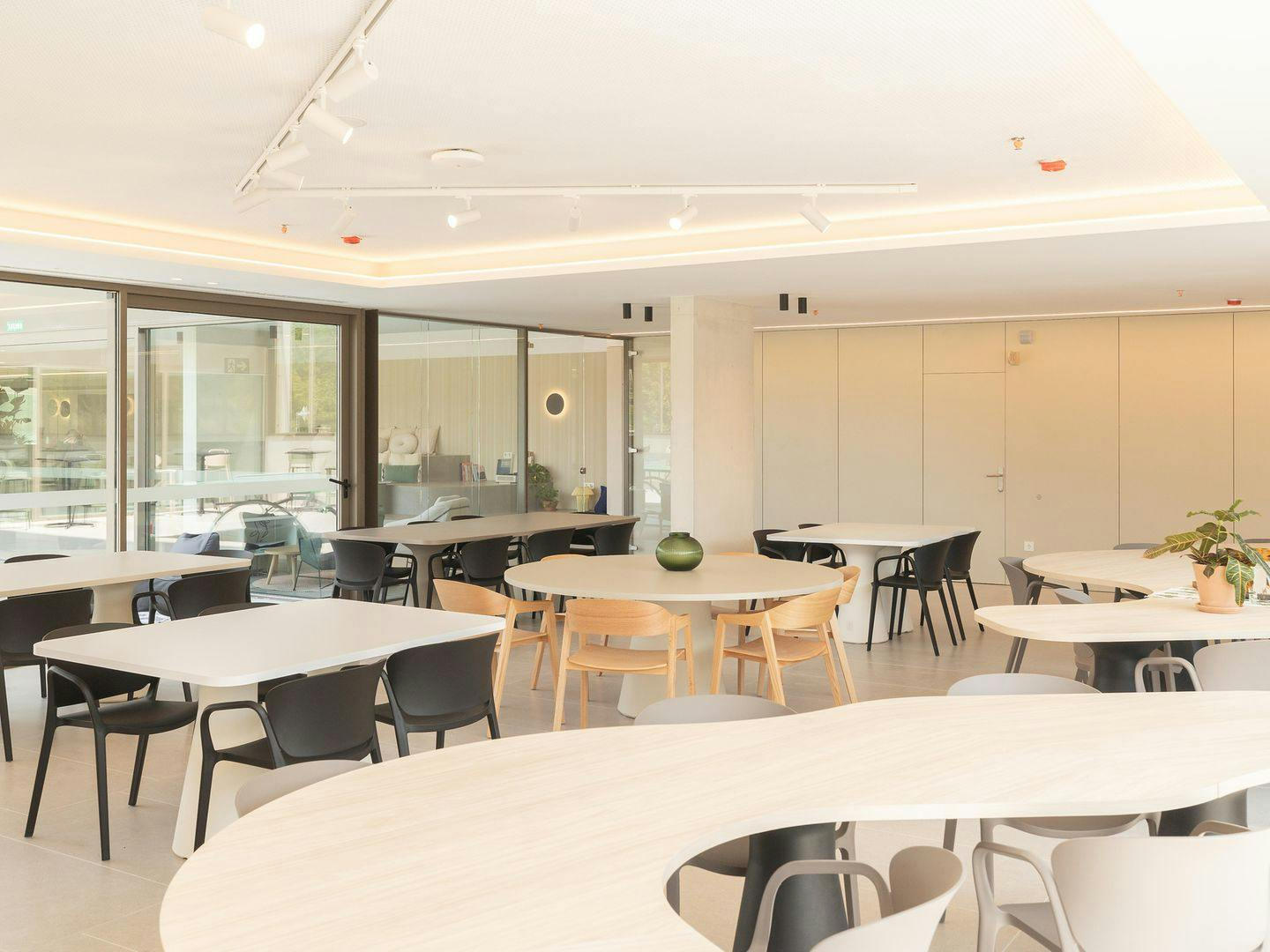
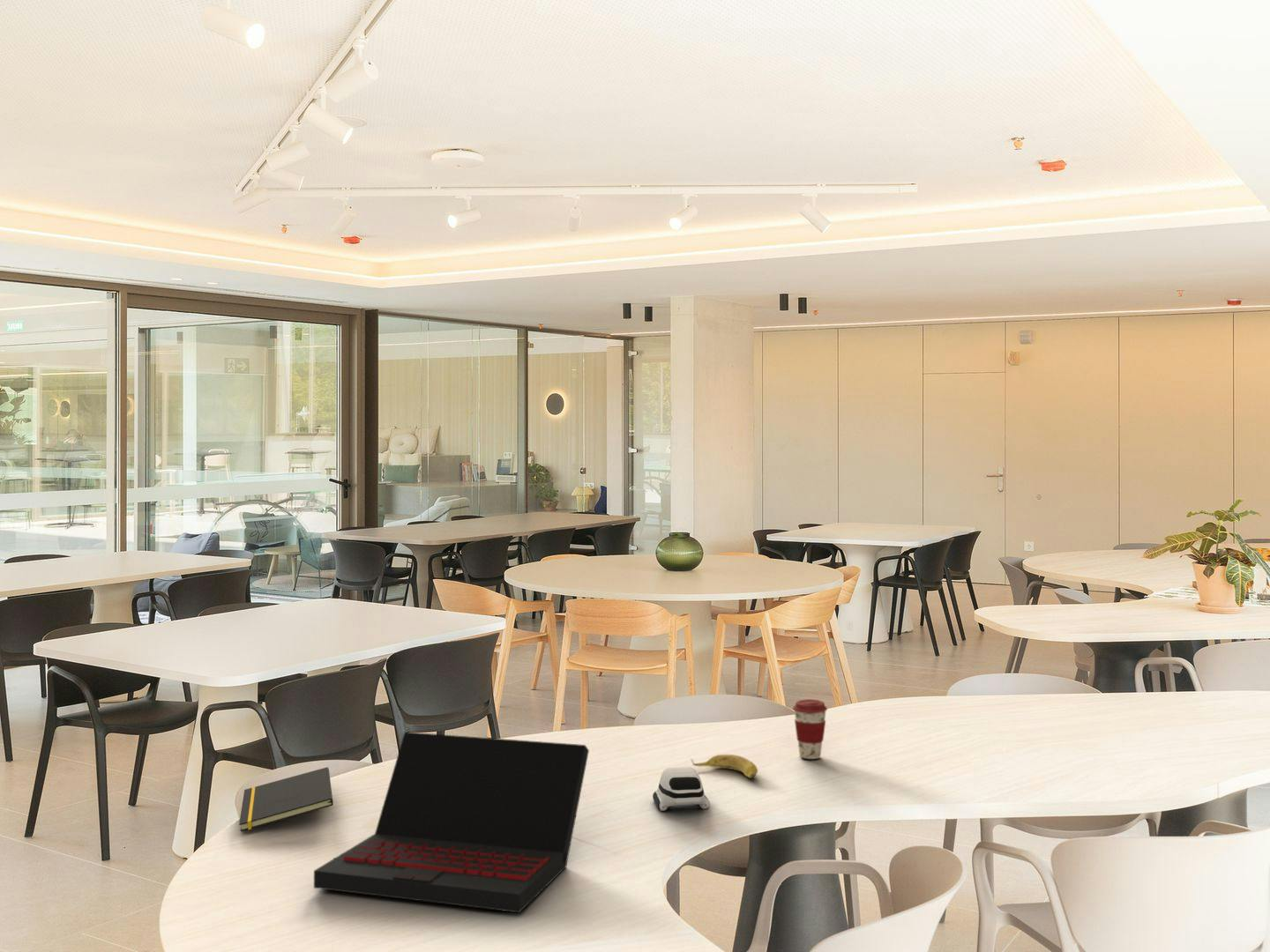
+ laptop [313,731,590,914]
+ notepad [238,766,334,832]
+ banana [690,754,758,779]
+ coffee cup [792,698,828,760]
+ computer mouse [652,766,711,812]
